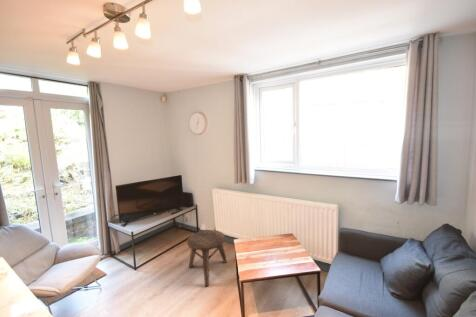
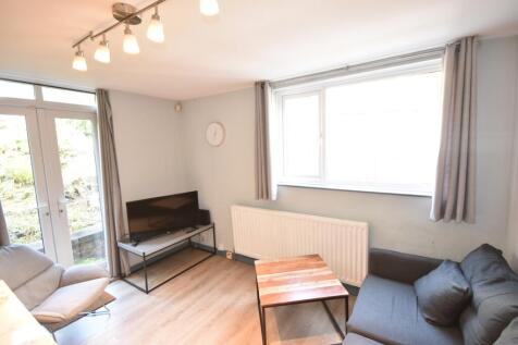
- stool [186,229,228,287]
